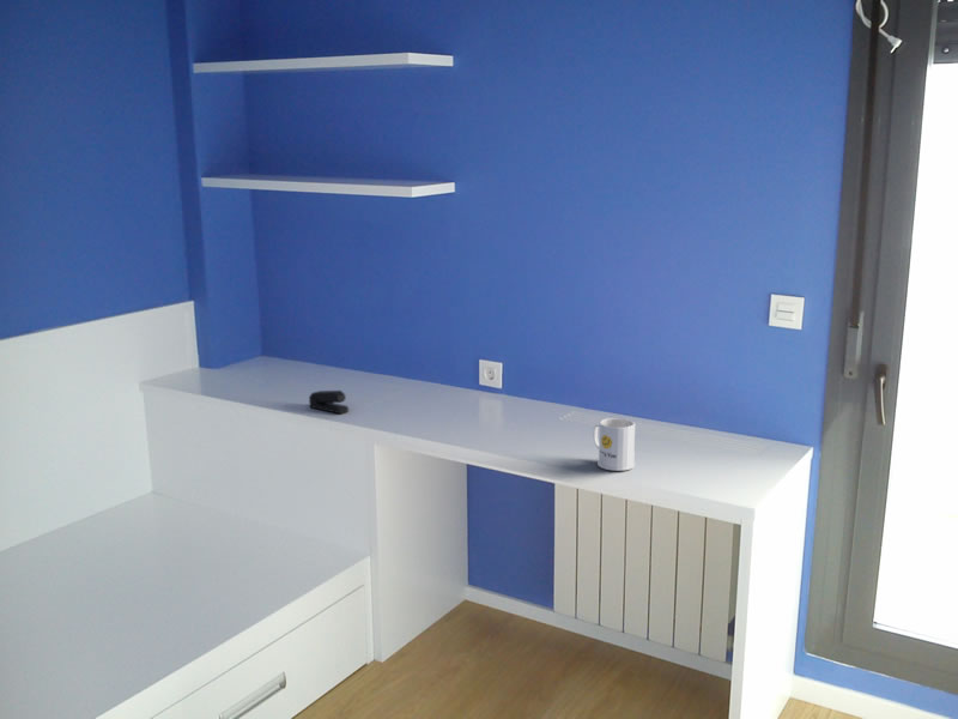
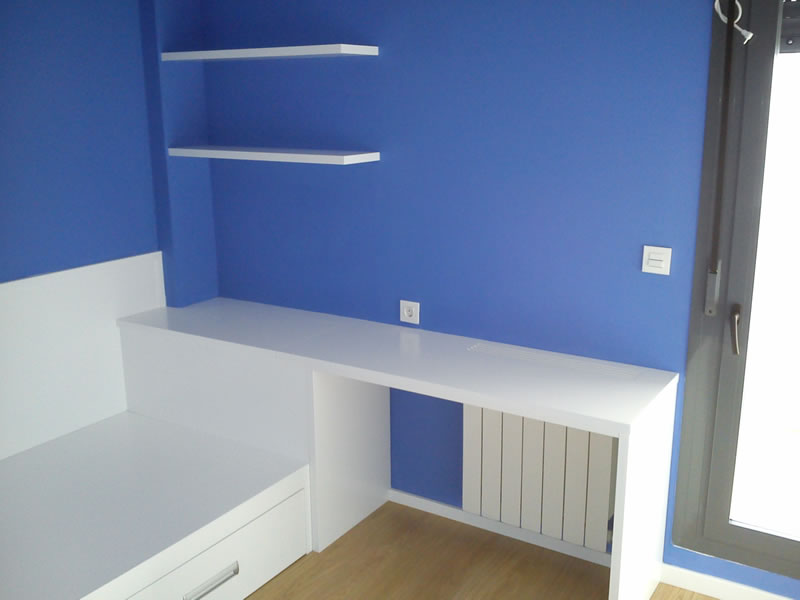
- stapler [308,389,350,415]
- mug [593,417,636,472]
